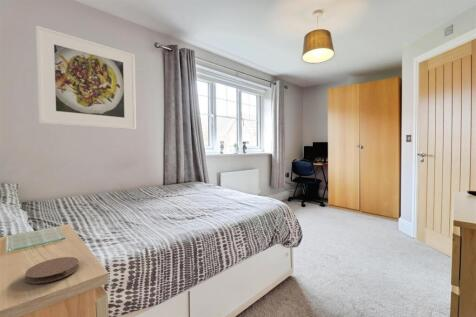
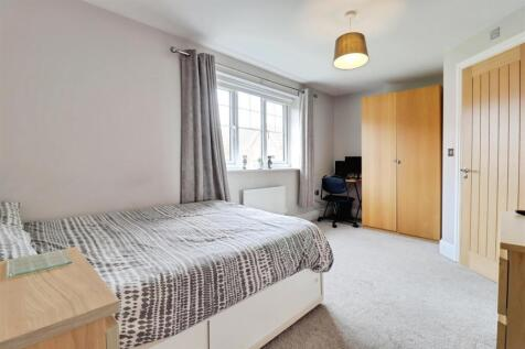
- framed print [35,24,137,131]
- coaster [24,256,80,284]
